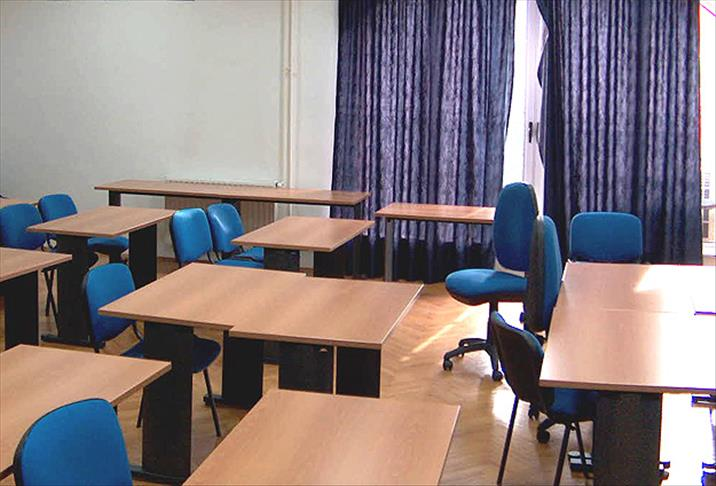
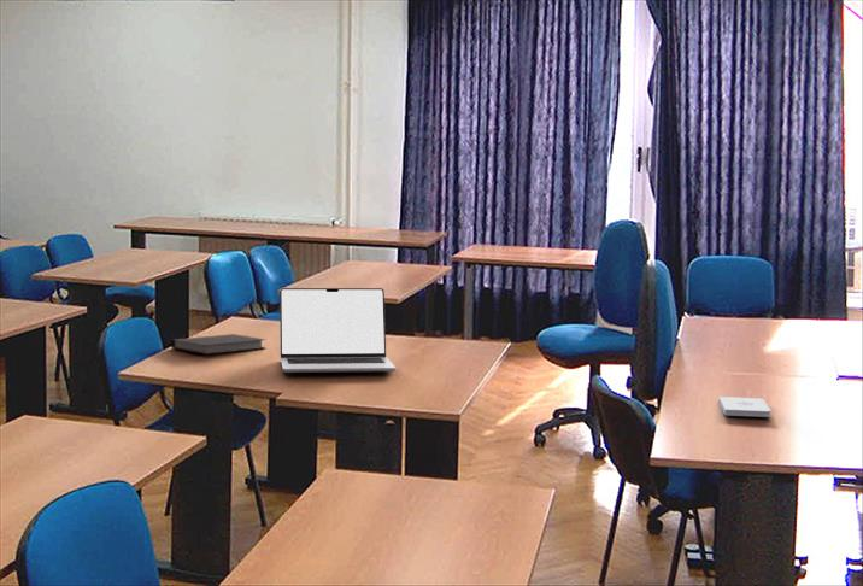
+ notepad [718,395,771,418]
+ laptop [278,287,397,374]
+ notebook [170,333,268,356]
